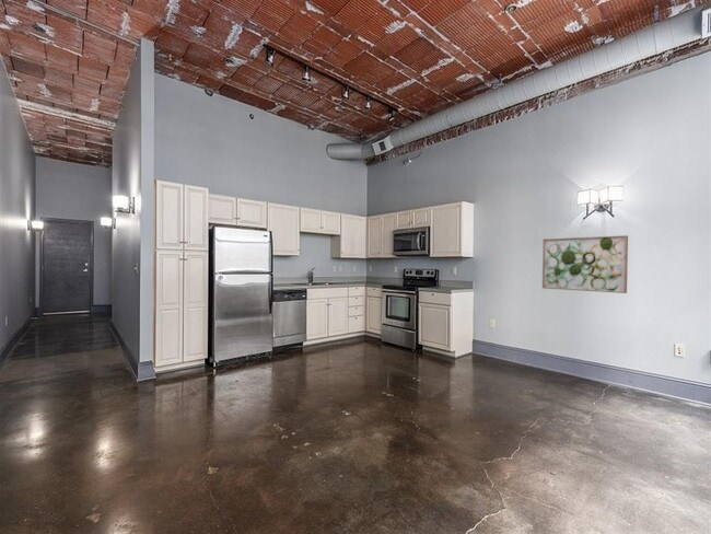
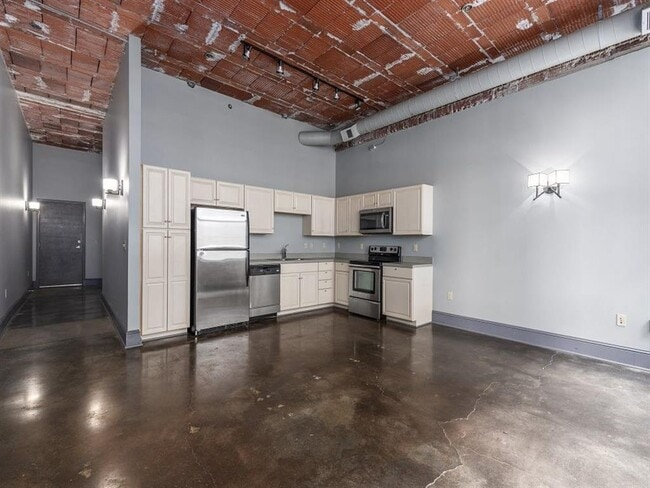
- wall art [541,234,629,294]
